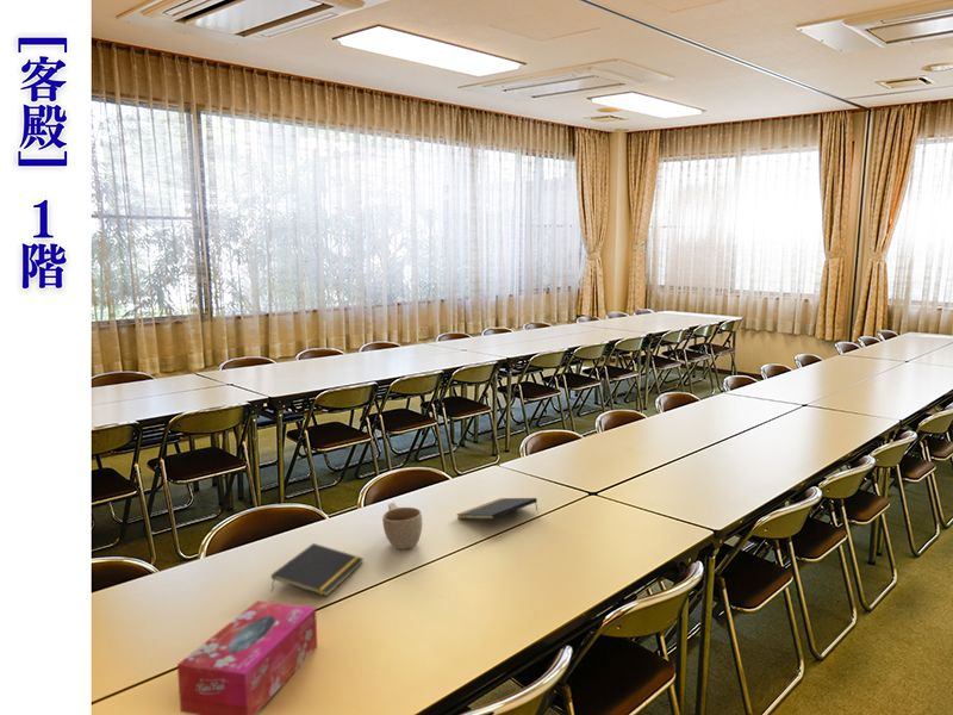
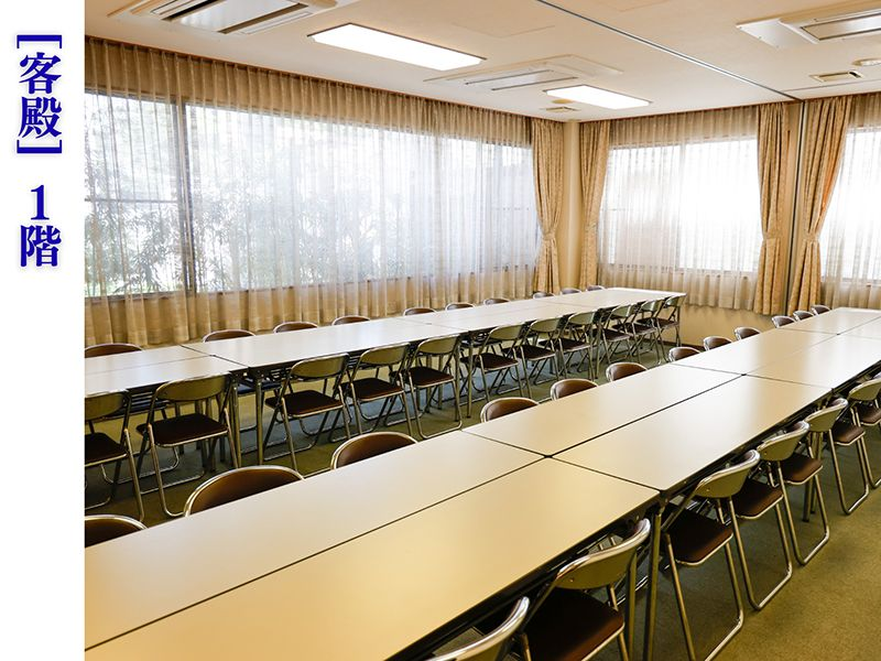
- tissue box [176,599,318,715]
- notepad [270,542,365,597]
- cup [381,502,423,551]
- notepad [456,497,538,521]
